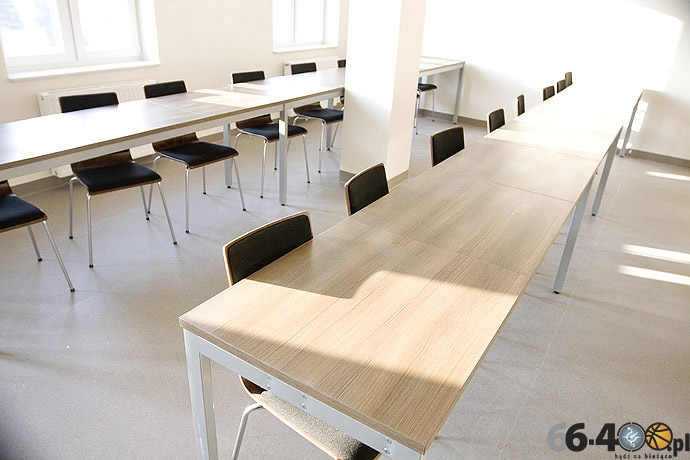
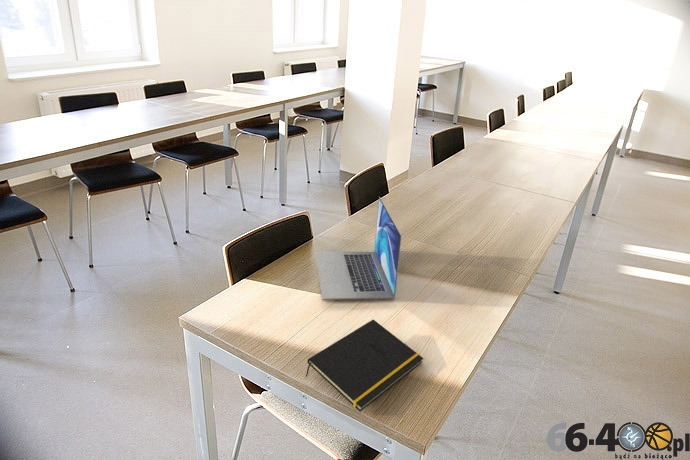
+ laptop [314,196,403,301]
+ notepad [305,319,424,412]
